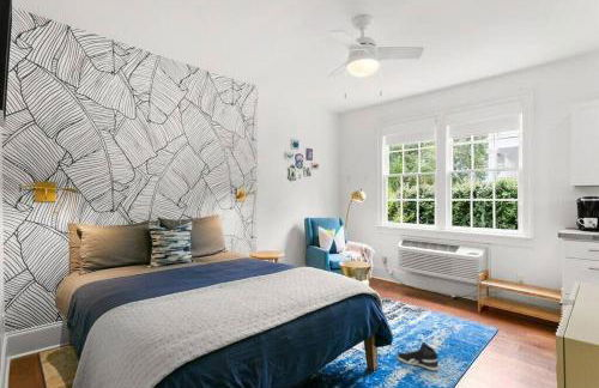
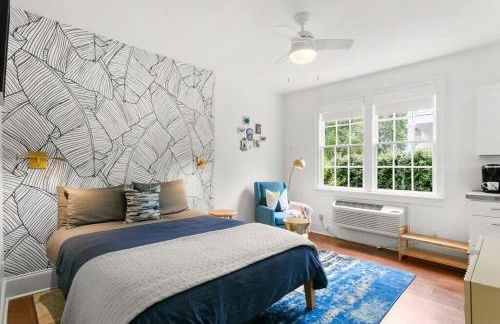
- sneaker [397,341,440,371]
